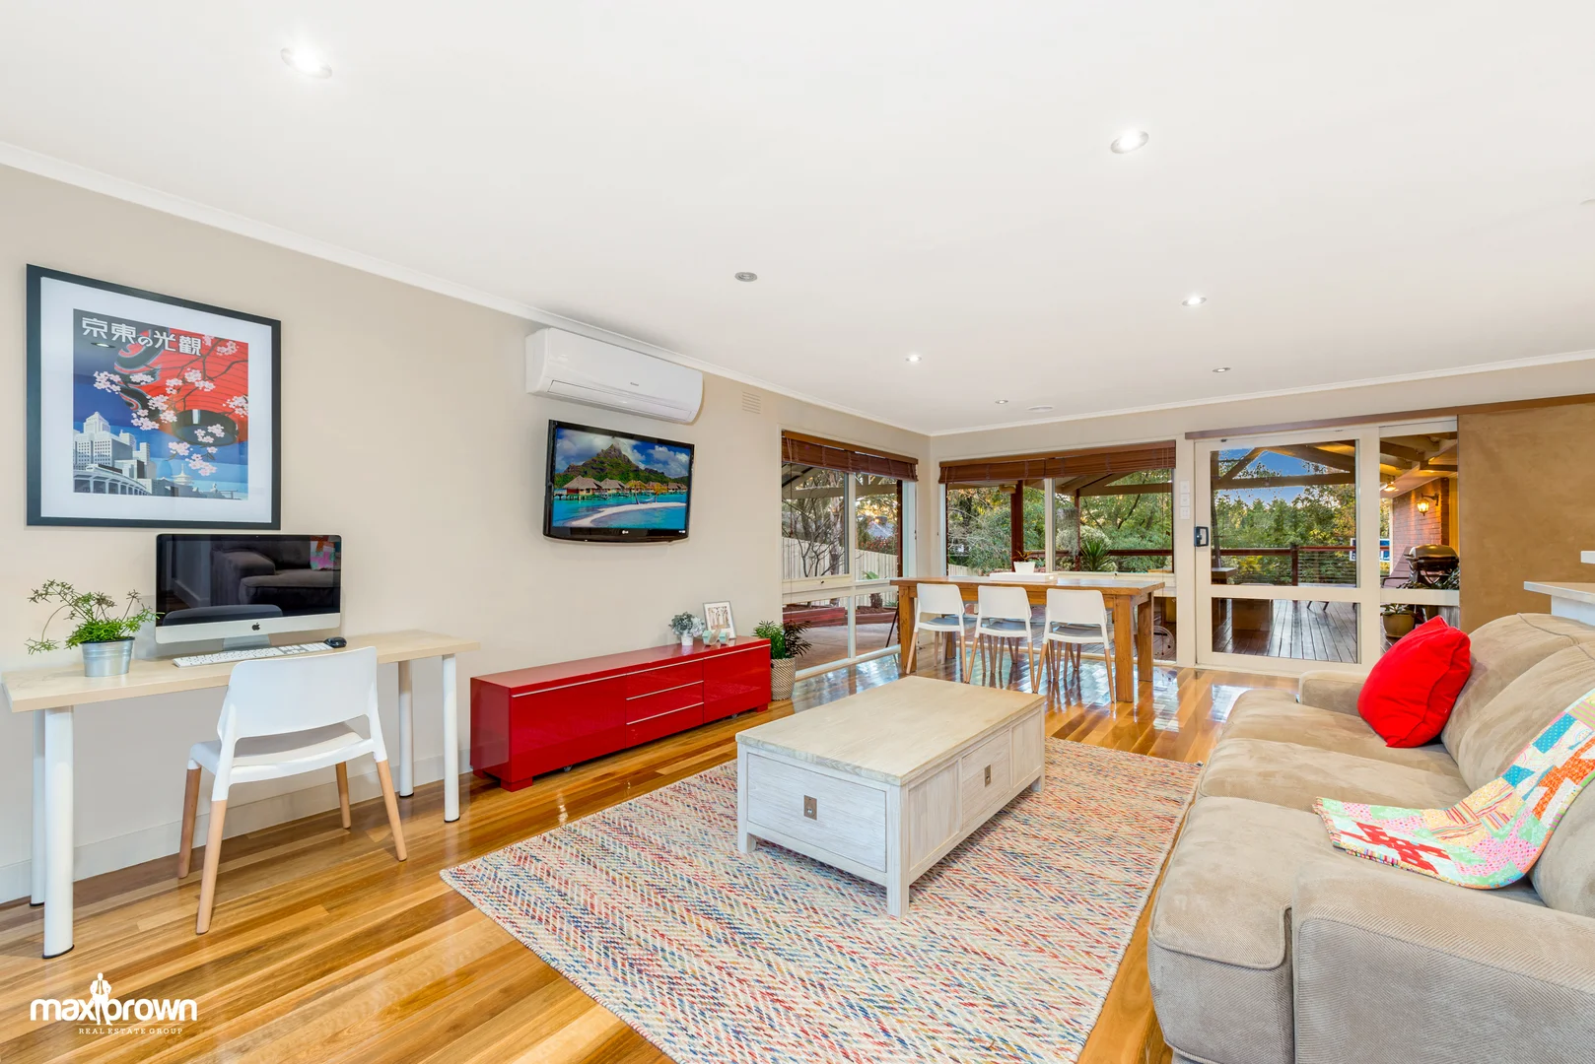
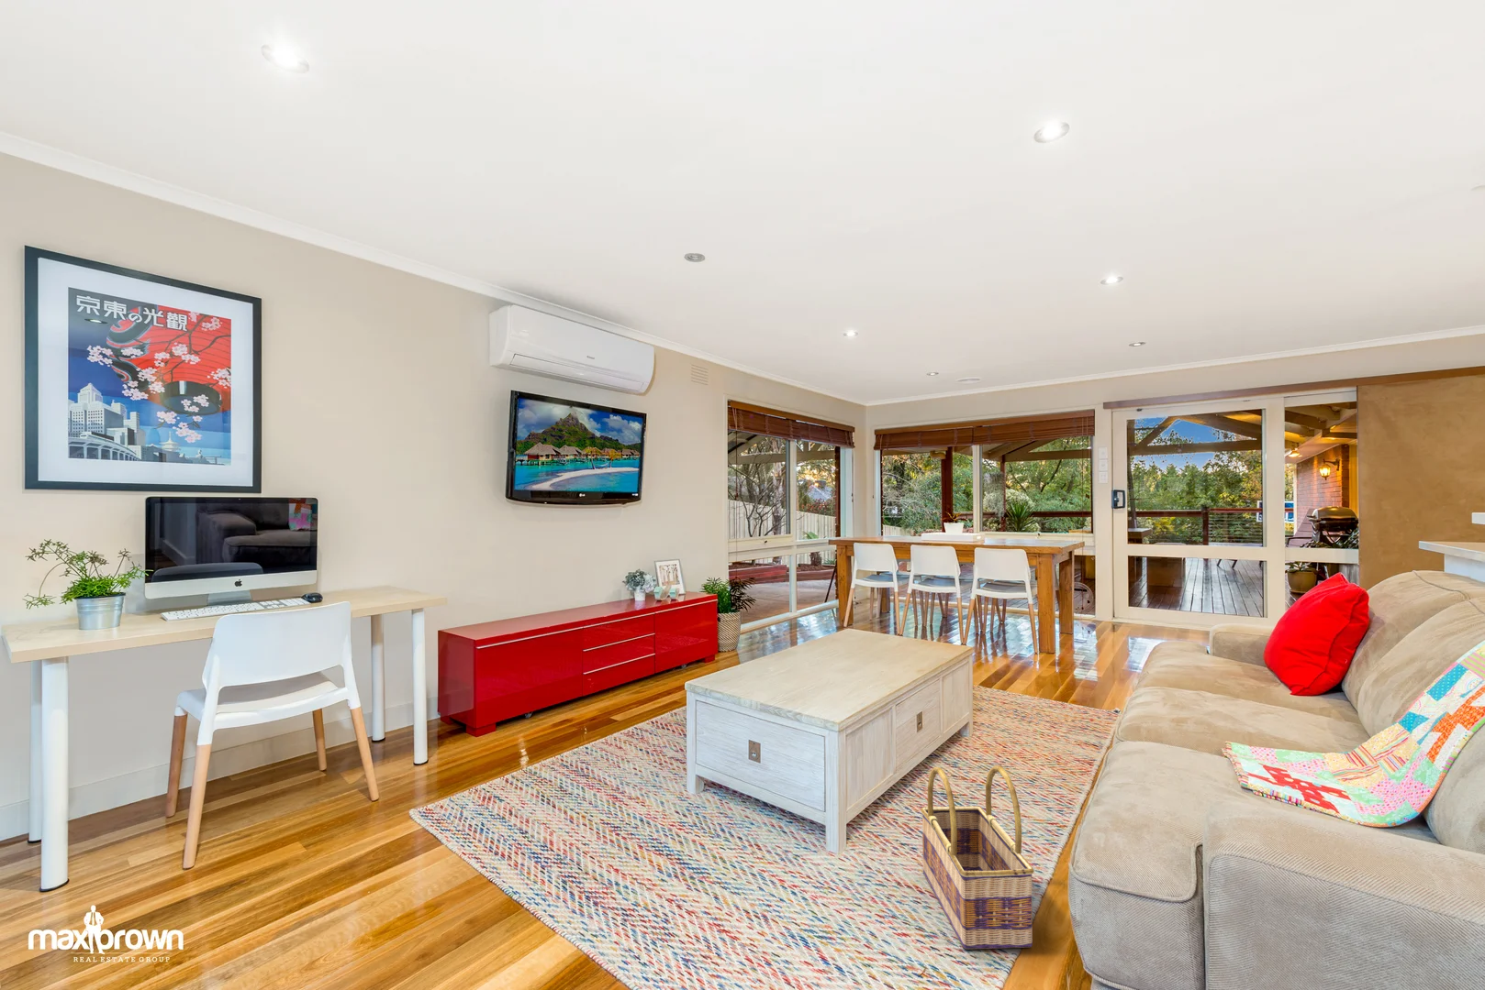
+ basket [920,765,1035,949]
